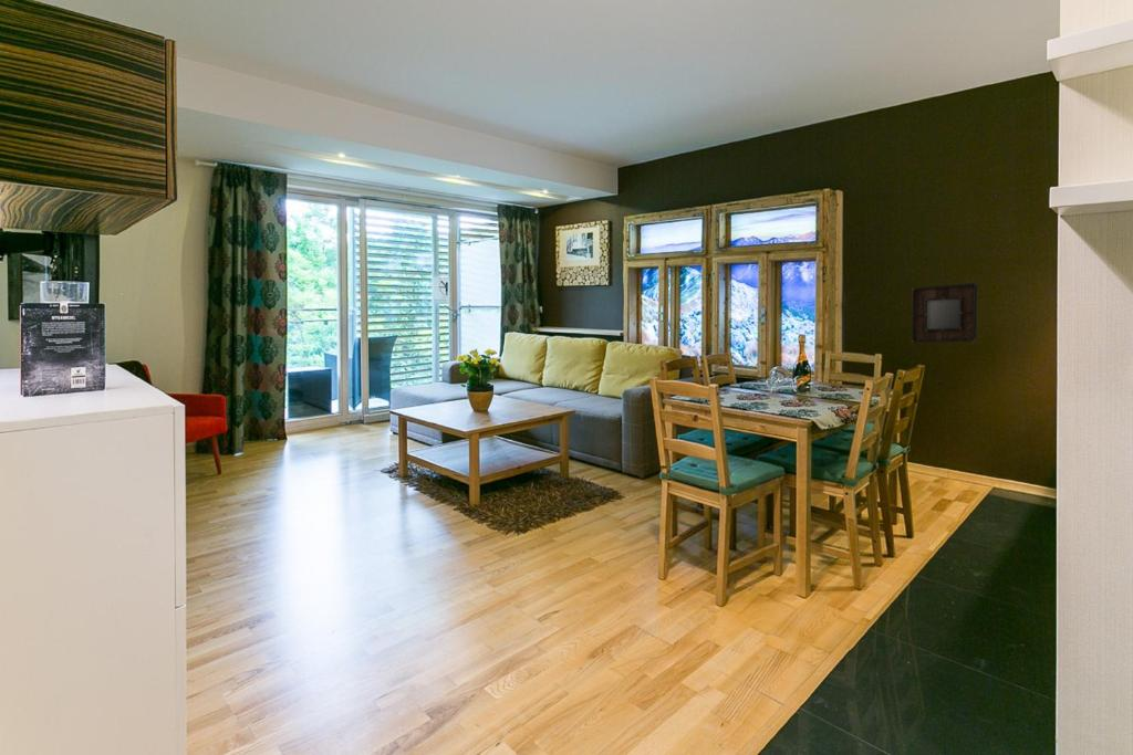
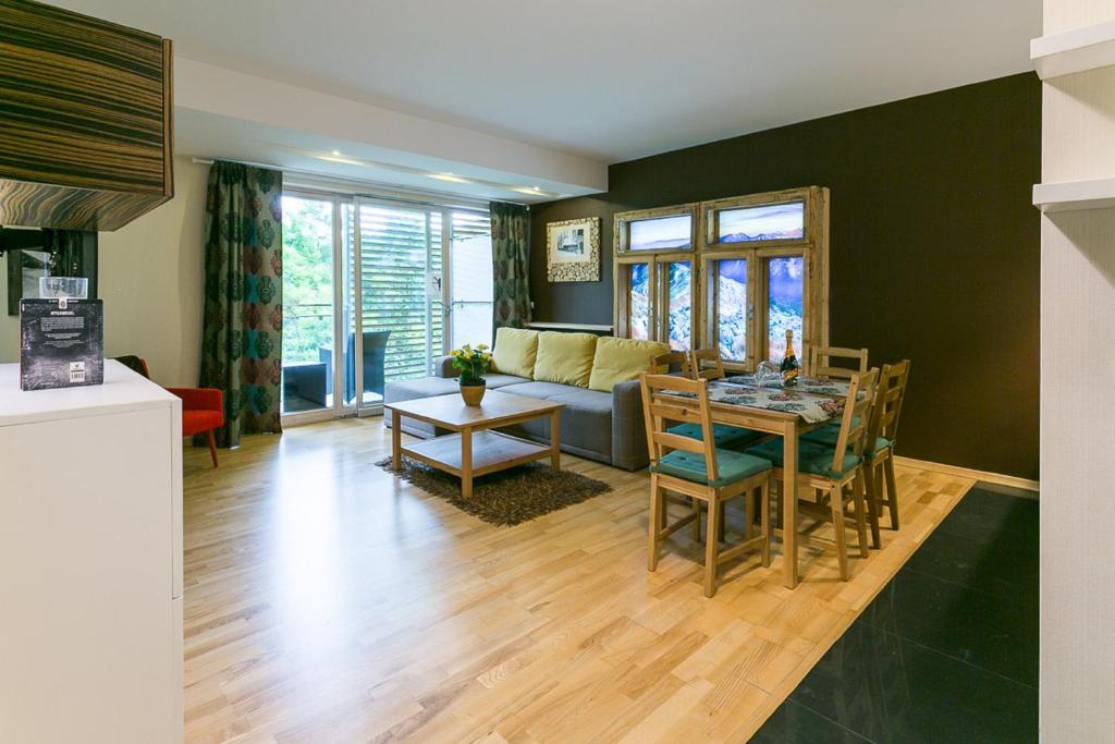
- home mirror [911,282,978,344]
